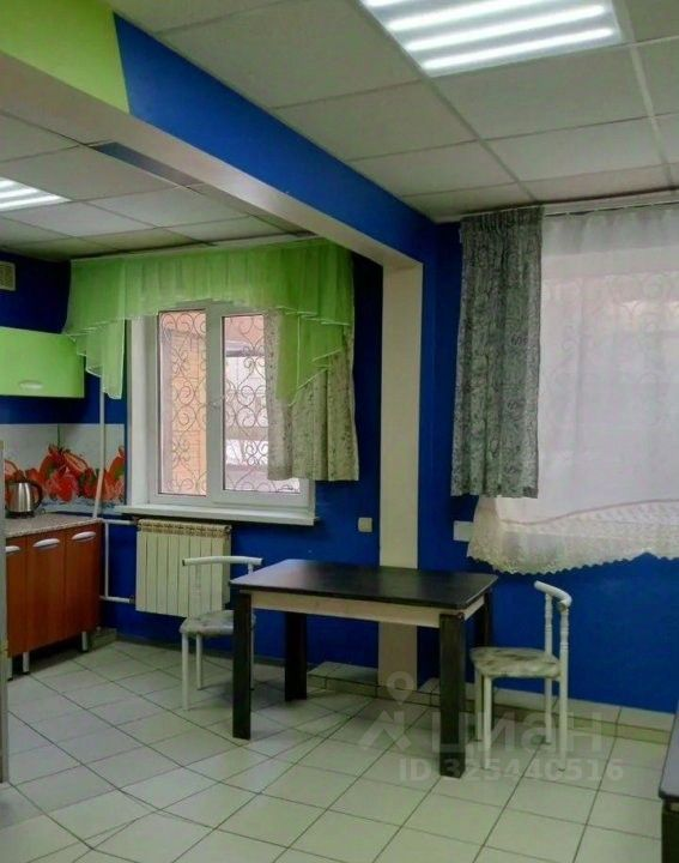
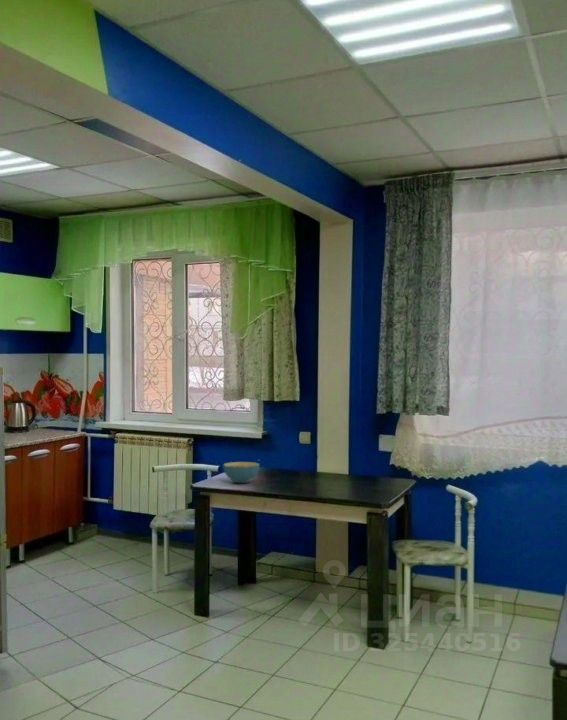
+ cereal bowl [222,461,261,484]
